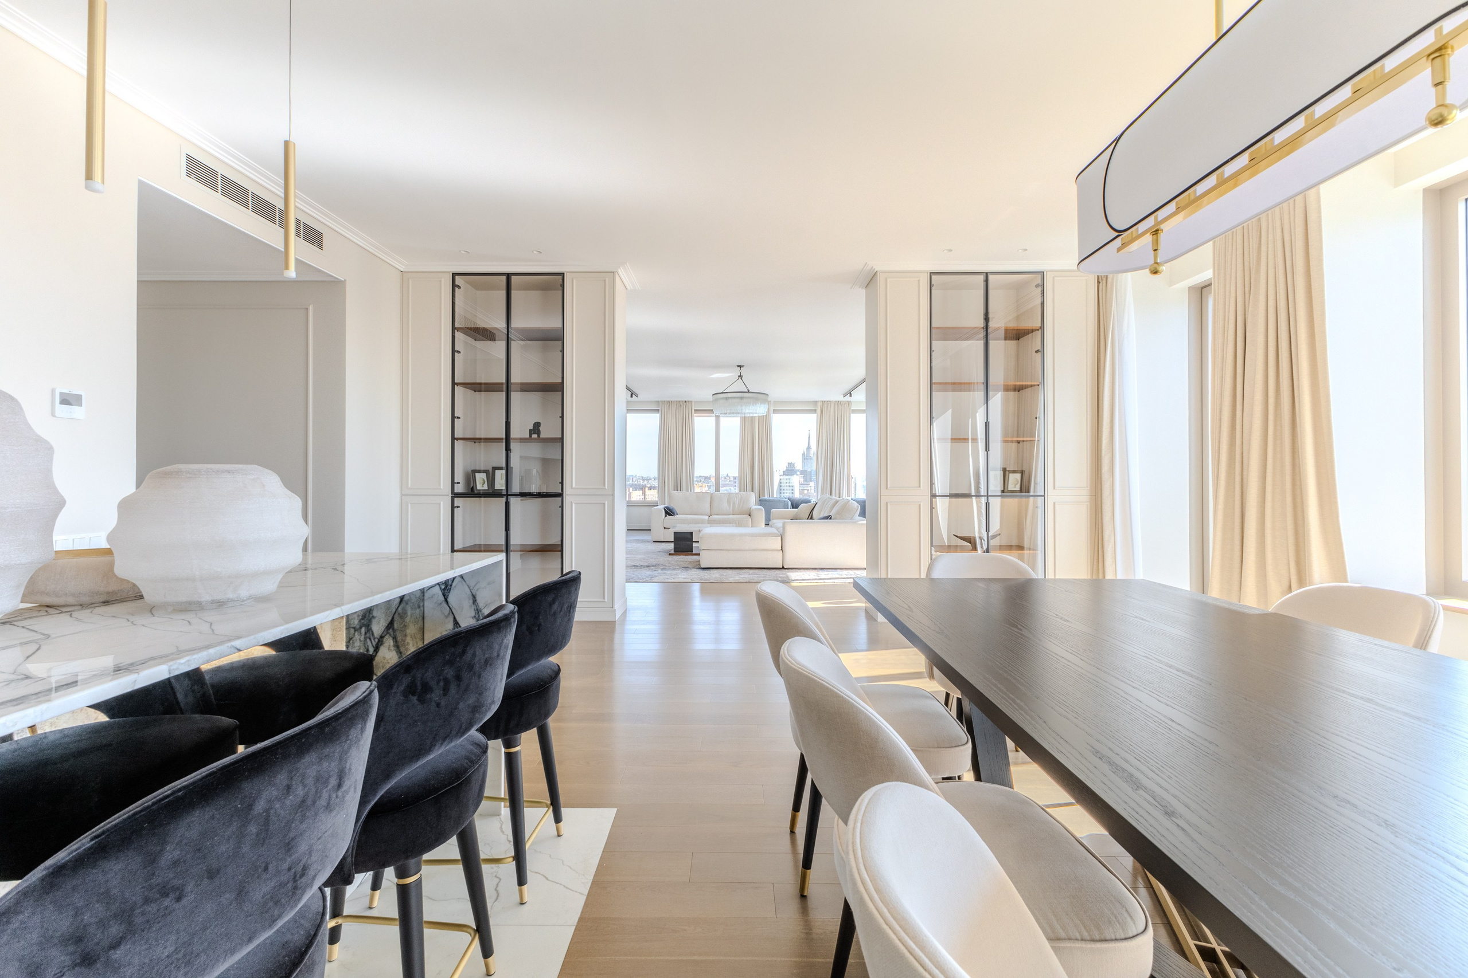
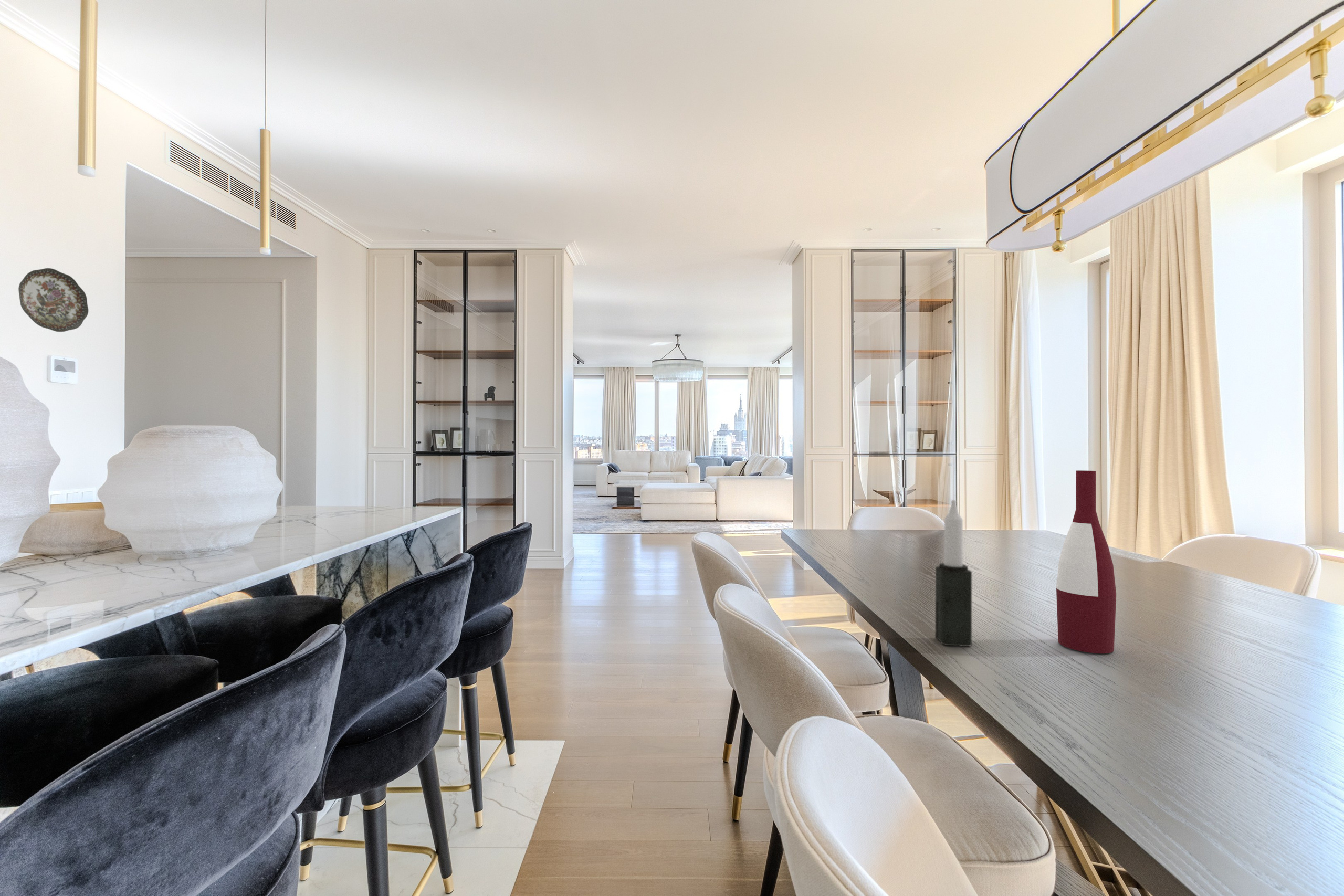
+ decorative plate [18,268,89,333]
+ candle [934,499,972,647]
+ alcohol [1056,470,1117,654]
